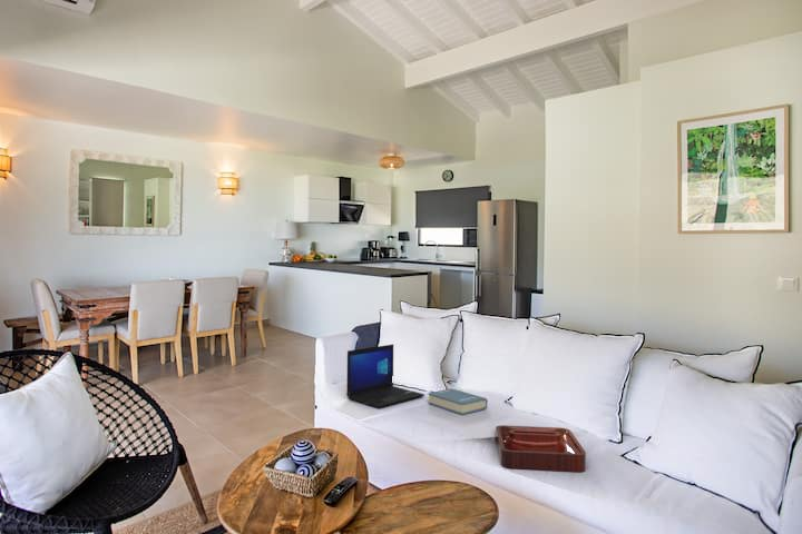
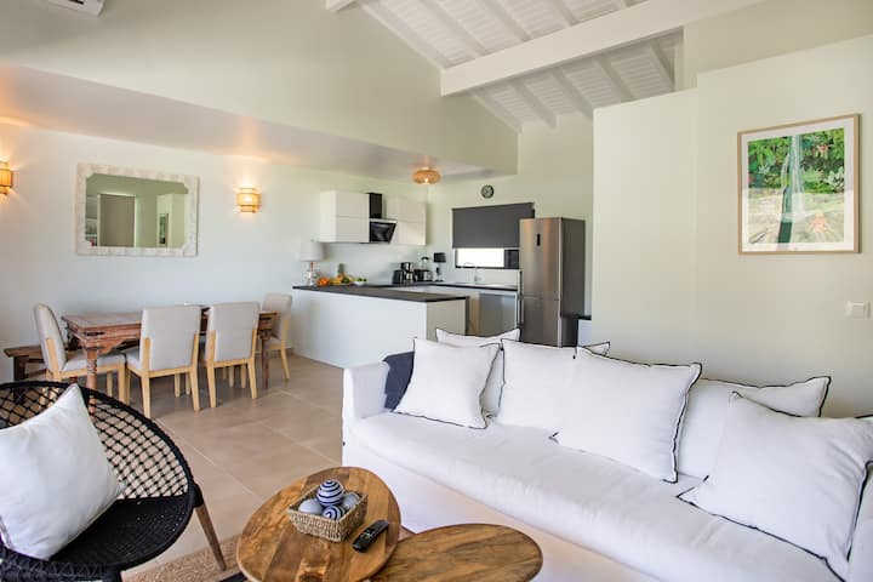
- decorative tray [495,424,587,473]
- hardback book [428,387,488,416]
- laptop [345,344,426,409]
